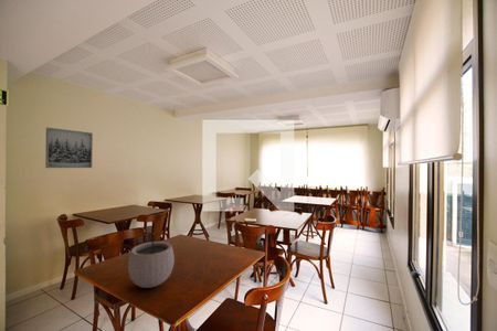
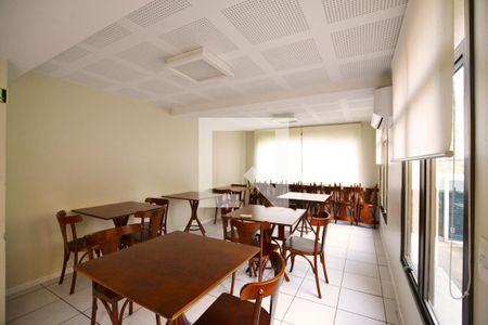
- wall art [44,127,94,169]
- plant pot [127,233,176,289]
